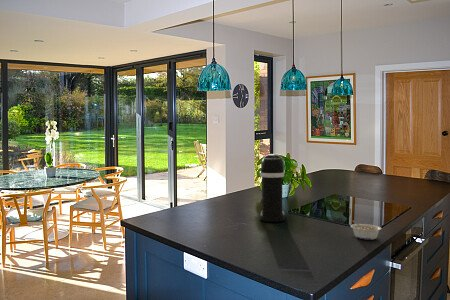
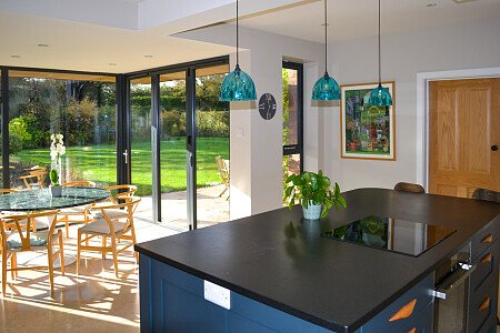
- coffee maker [259,153,286,223]
- legume [350,220,383,241]
